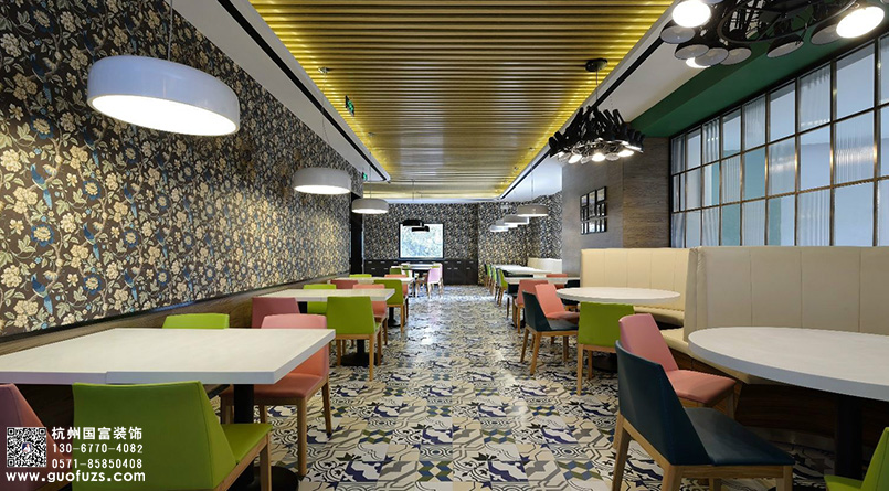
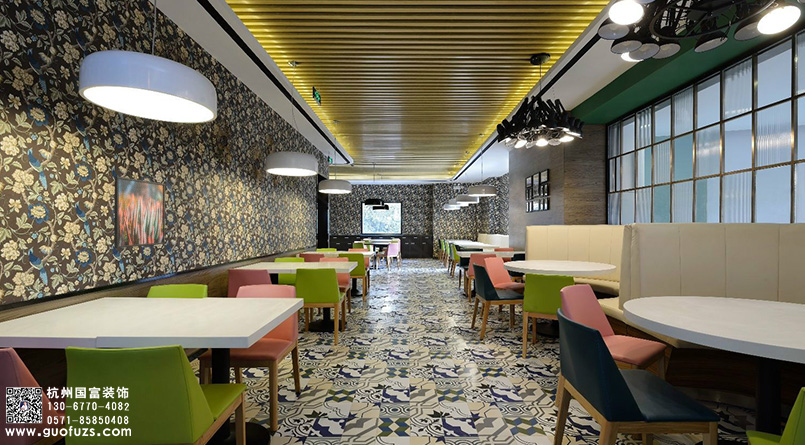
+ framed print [113,175,166,249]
